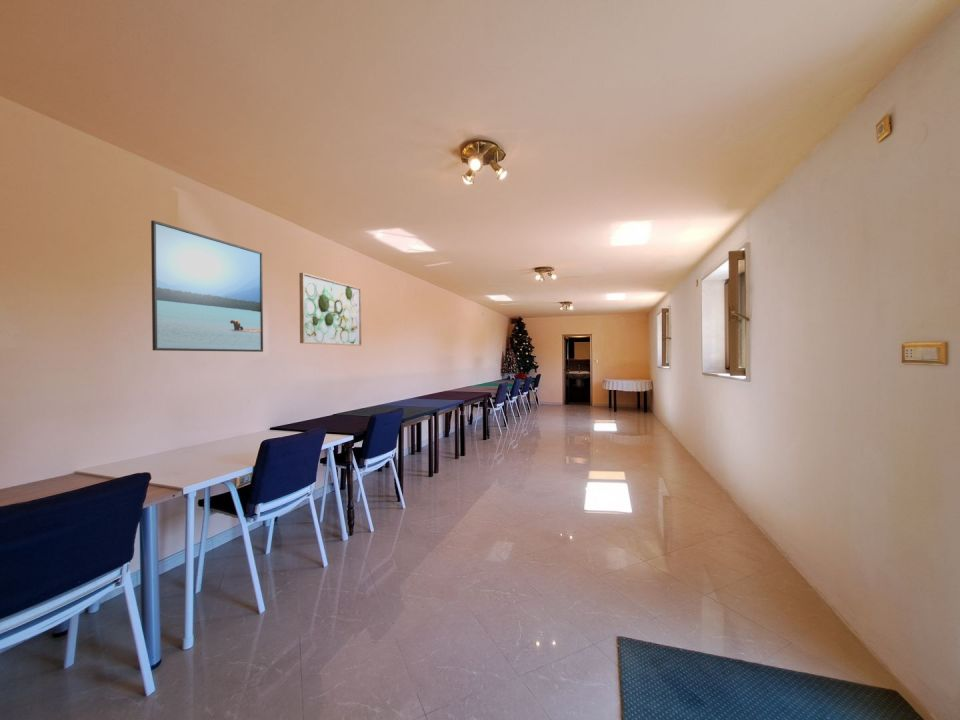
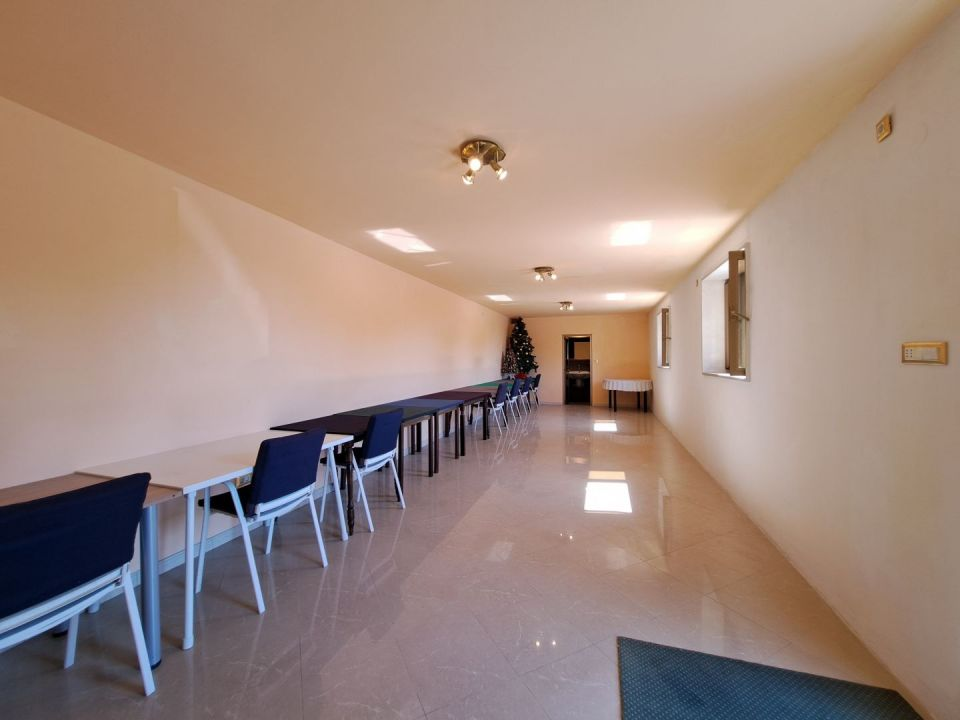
- wall art [298,272,363,347]
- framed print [150,219,264,353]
